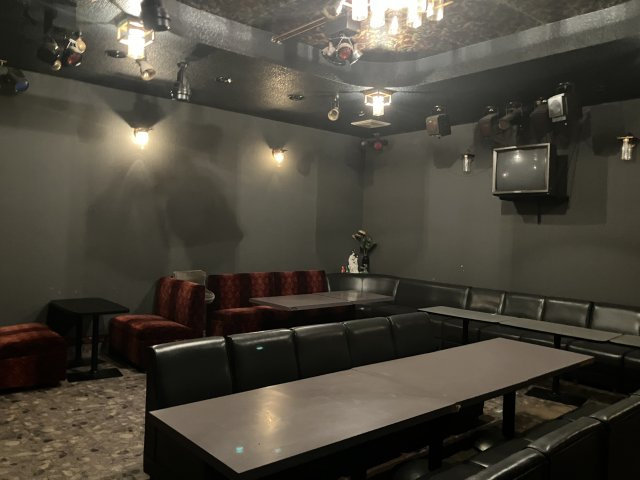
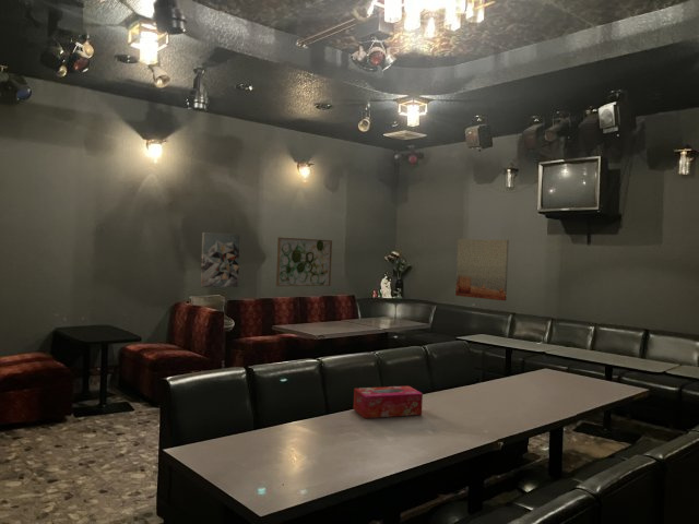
+ tissue box [353,385,424,419]
+ wall art [454,238,510,301]
+ wall art [275,236,333,287]
+ wall art [200,231,241,288]
